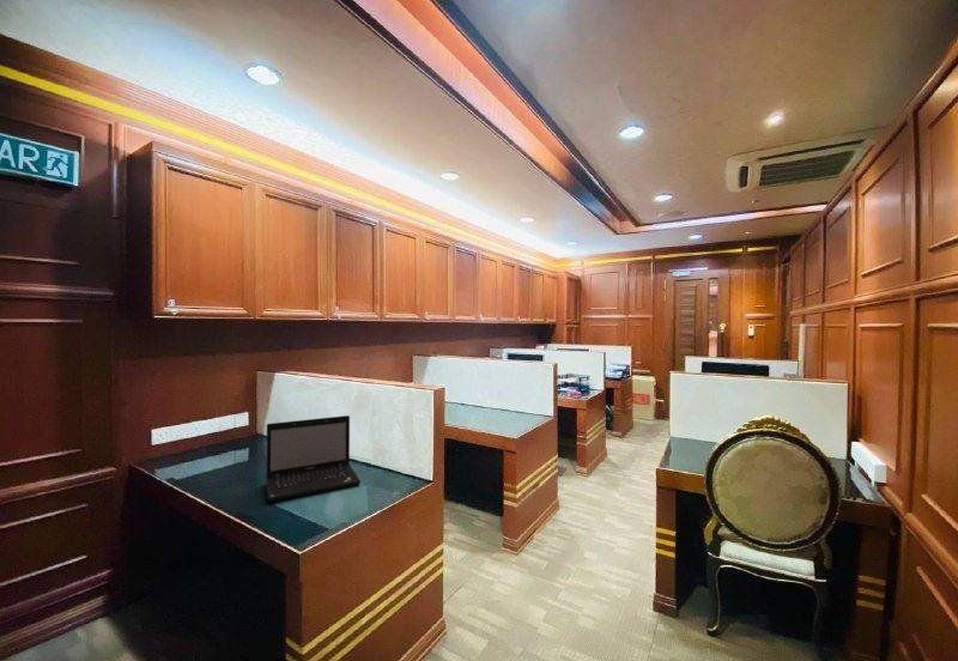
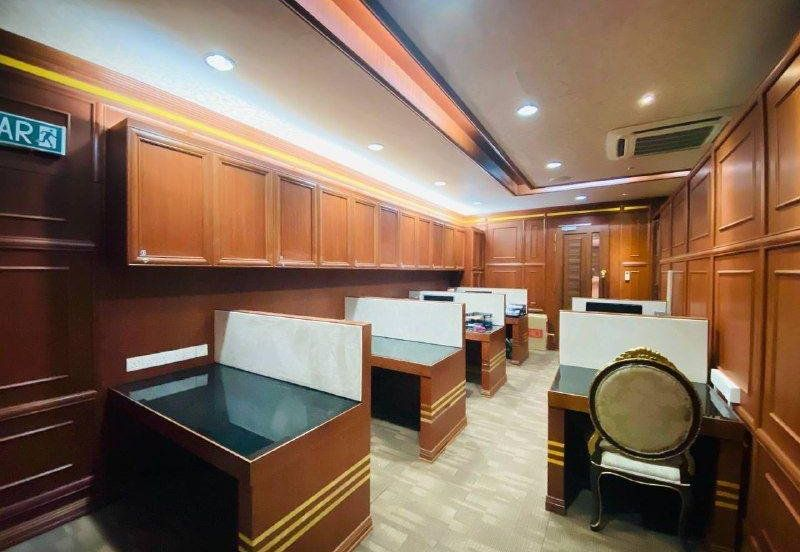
- laptop [265,414,362,503]
